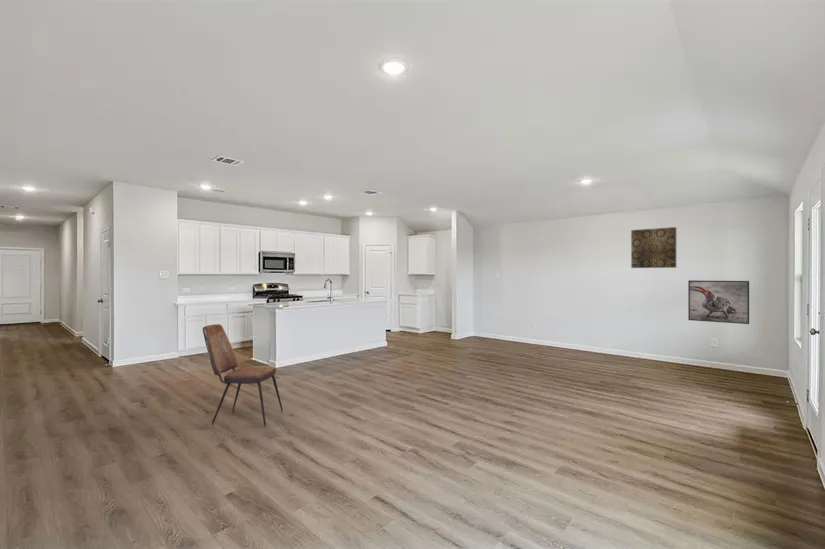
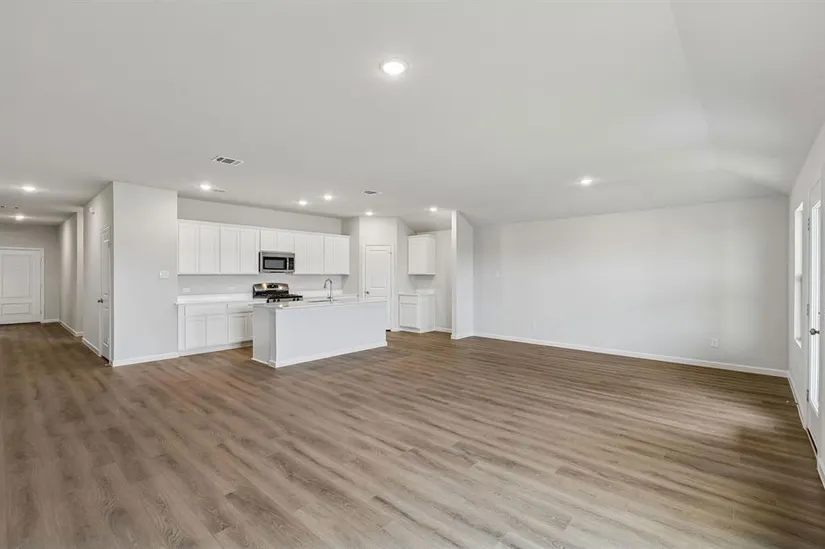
- dining chair [202,323,284,427]
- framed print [687,279,750,325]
- wall art [630,226,677,269]
